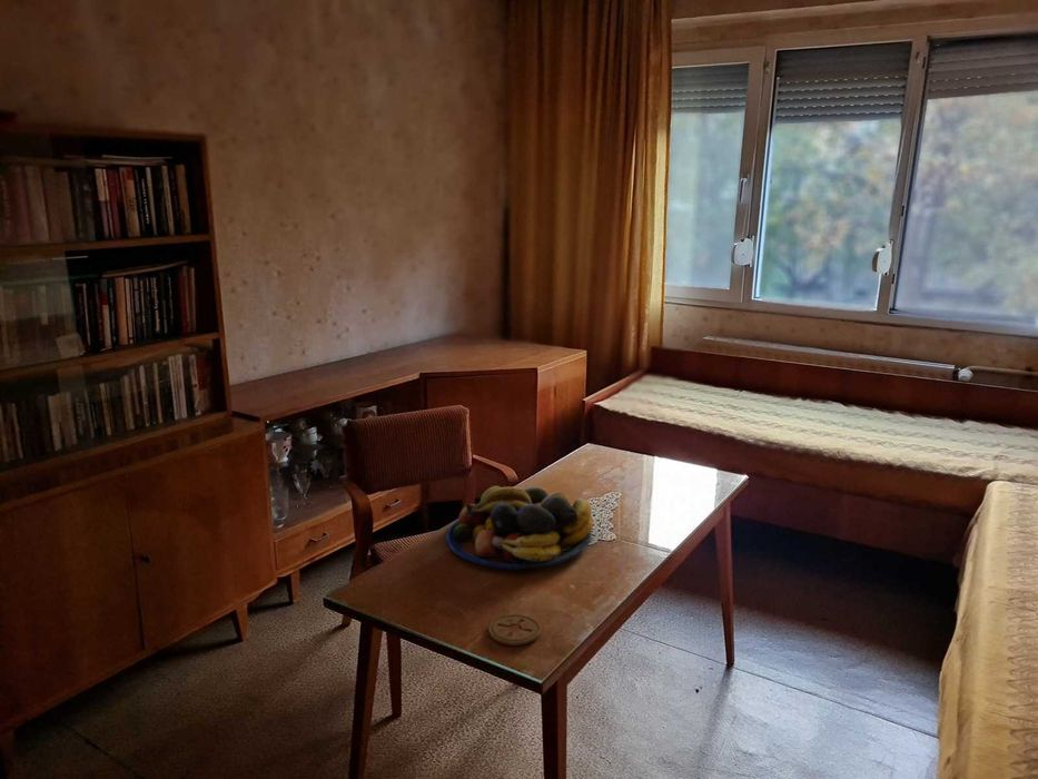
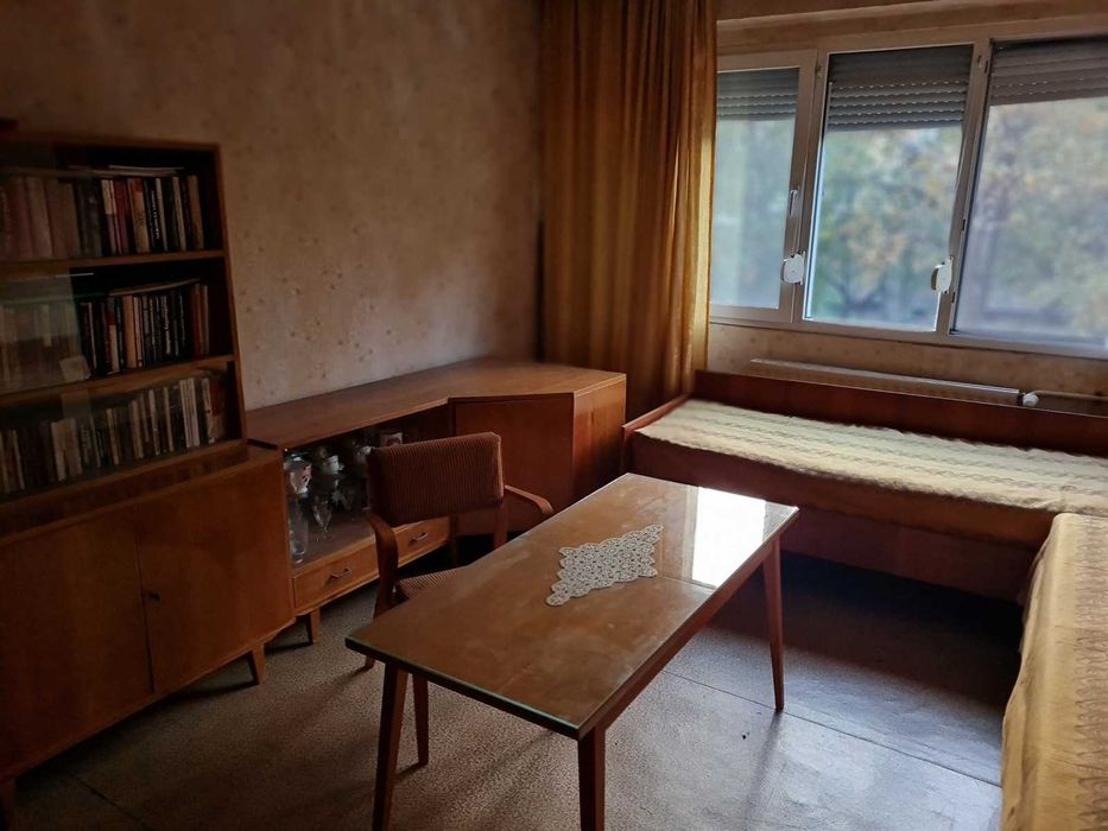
- coaster [487,613,542,647]
- fruit bowl [445,485,594,571]
